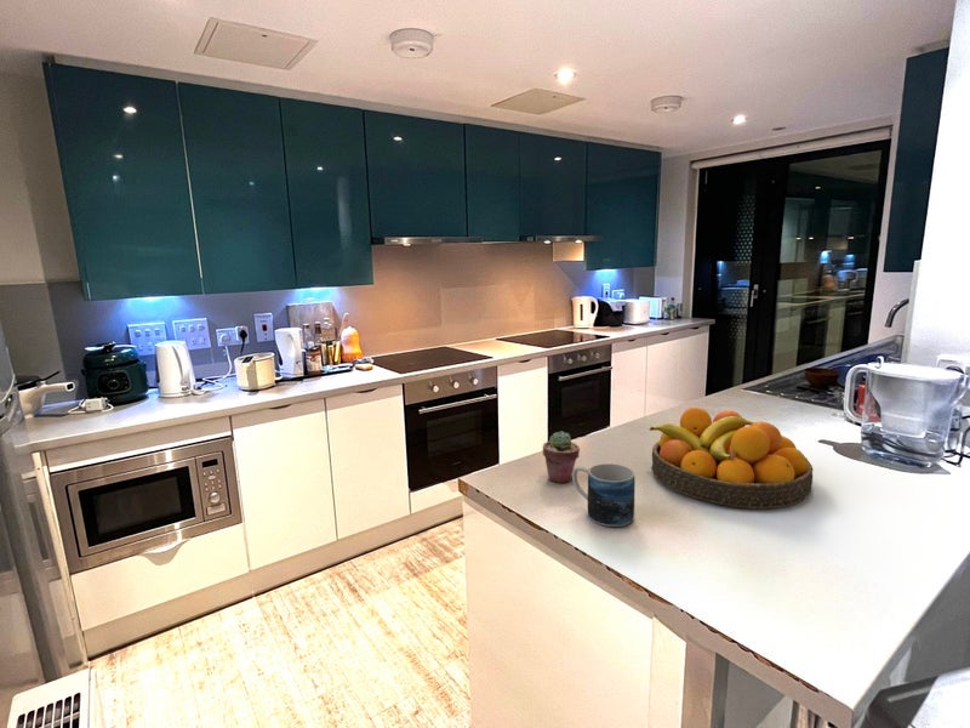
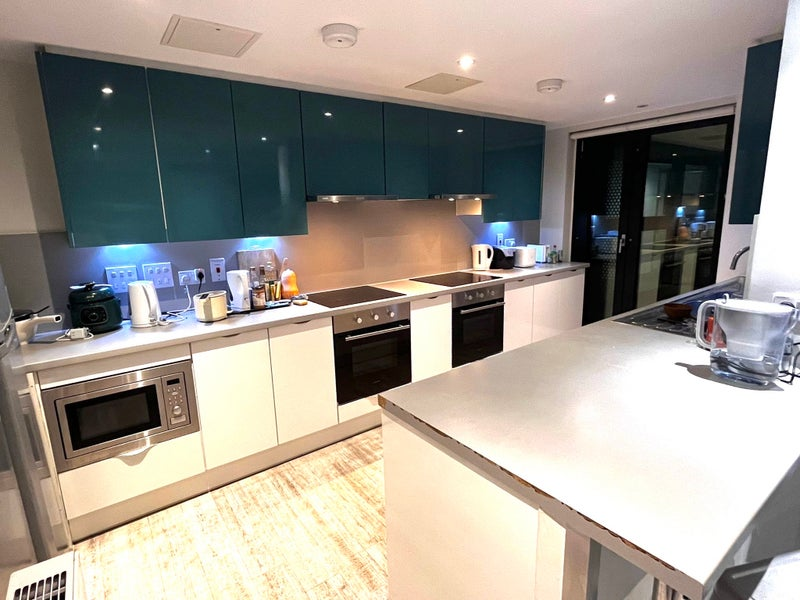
- fruit bowl [649,406,814,510]
- mug [571,462,637,528]
- potted succulent [542,430,581,484]
